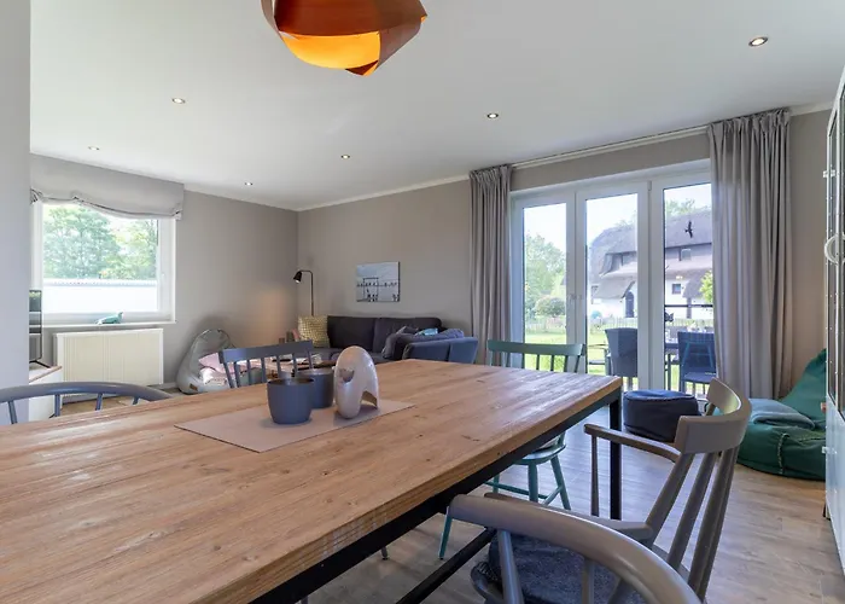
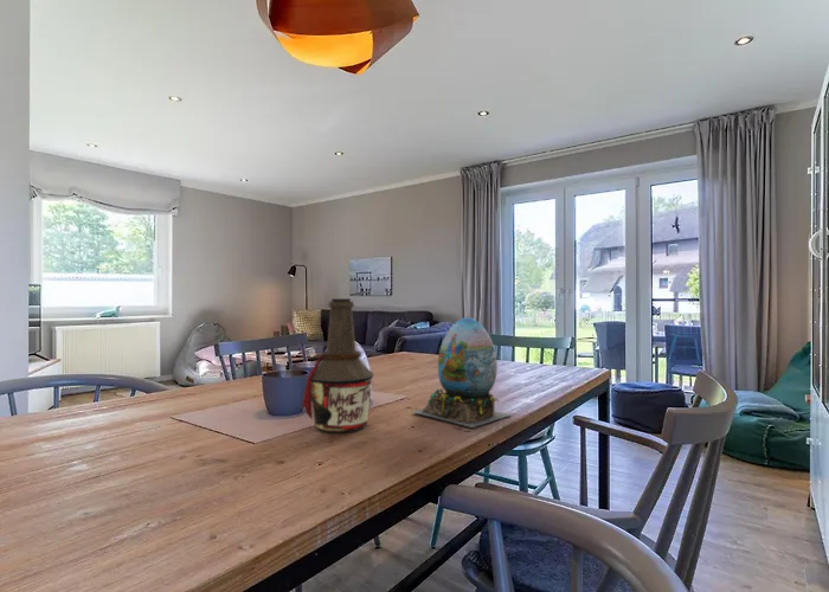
+ bottle [300,297,374,435]
+ decorative egg [411,316,513,429]
